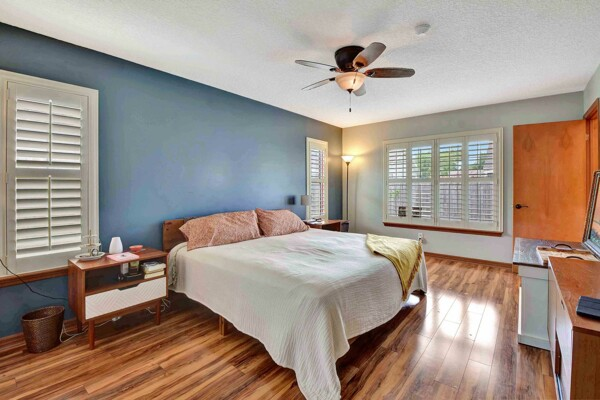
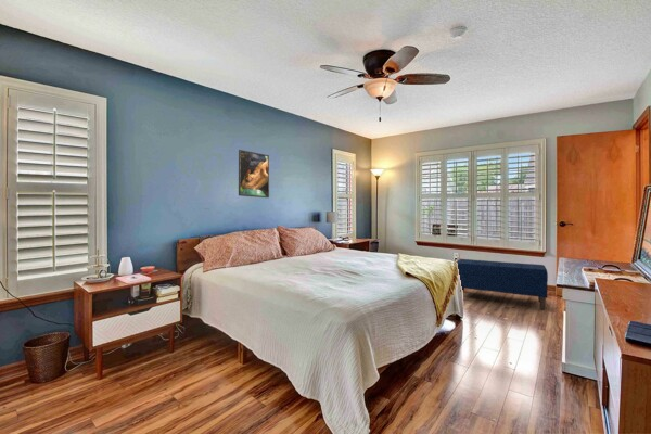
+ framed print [238,149,270,199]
+ bench [456,258,549,311]
